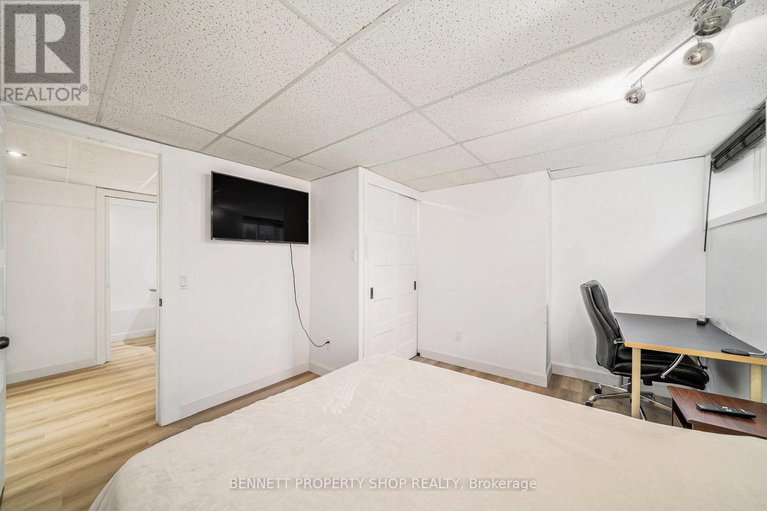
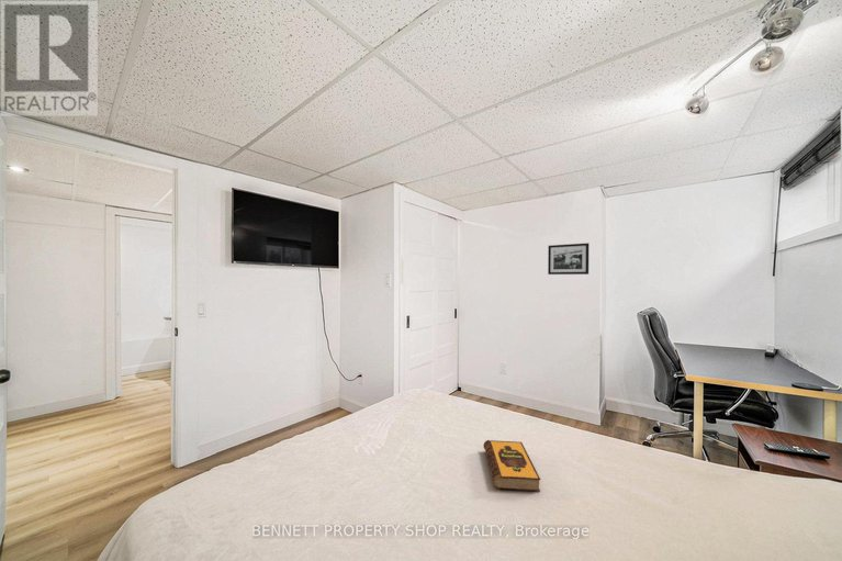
+ picture frame [547,242,590,276]
+ hardback book [482,439,541,493]
